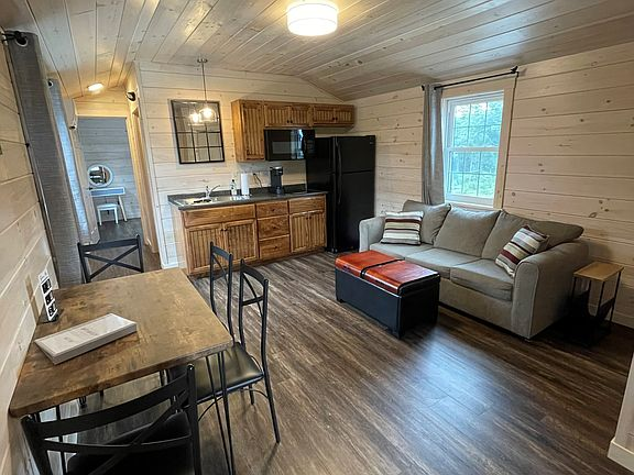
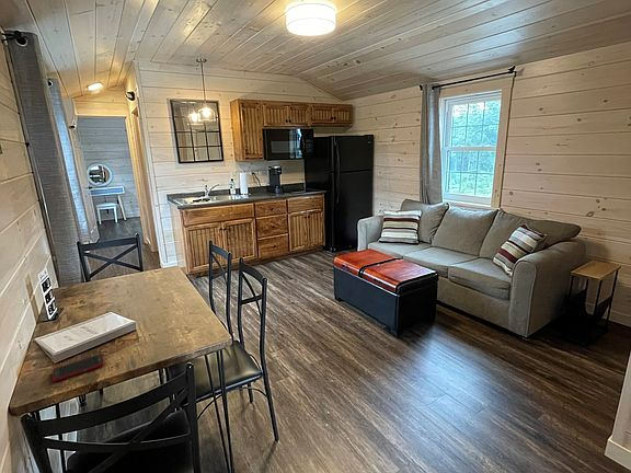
+ cell phone [51,354,105,382]
